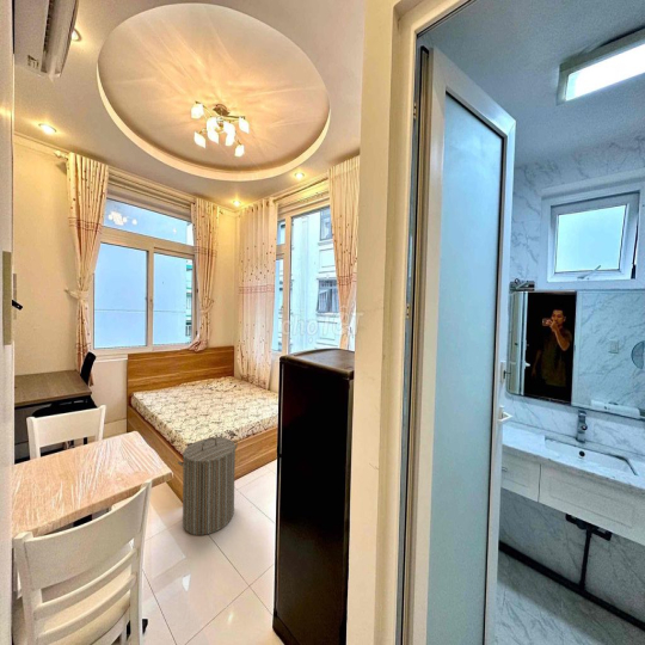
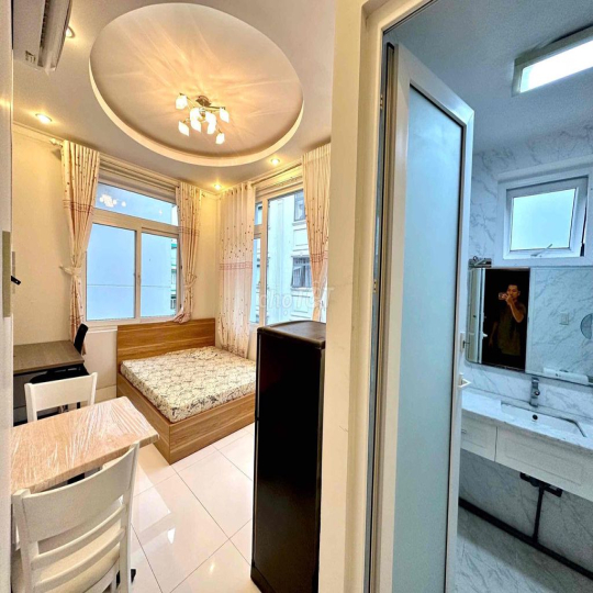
- laundry hamper [177,436,239,536]
